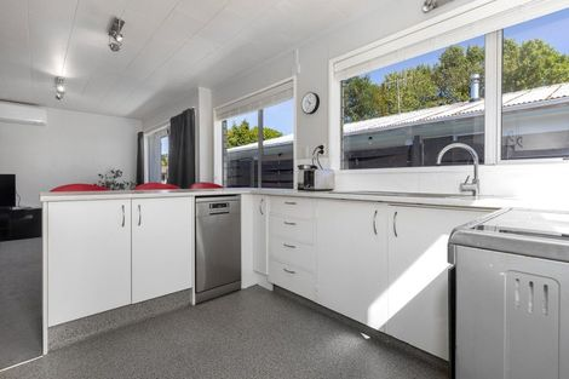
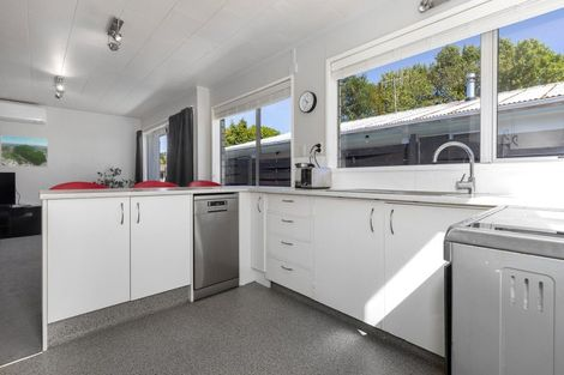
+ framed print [0,134,49,169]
